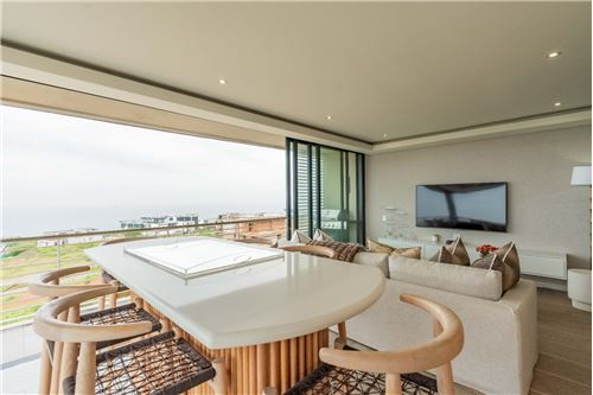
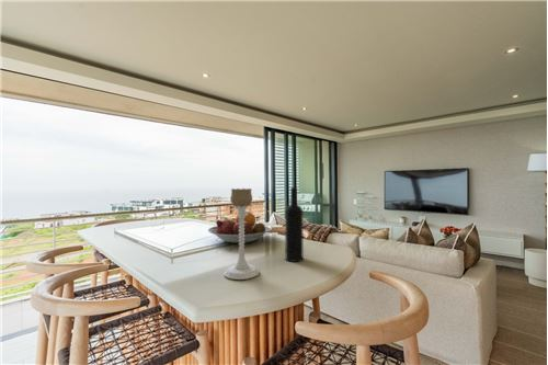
+ candle holder [222,187,260,281]
+ wine bottle [284,186,305,263]
+ fruit bowl [207,212,273,244]
